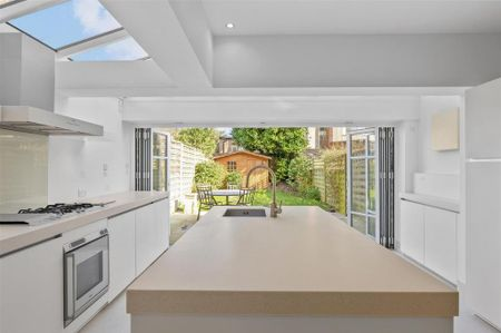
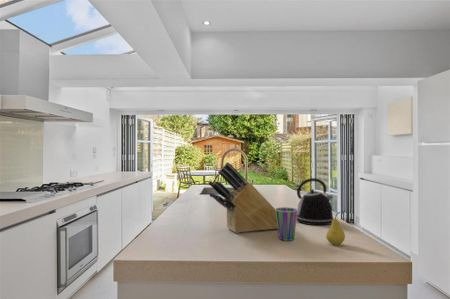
+ kettle [296,177,335,226]
+ cup [275,206,298,242]
+ fruit [325,211,346,246]
+ knife block [207,161,278,234]
